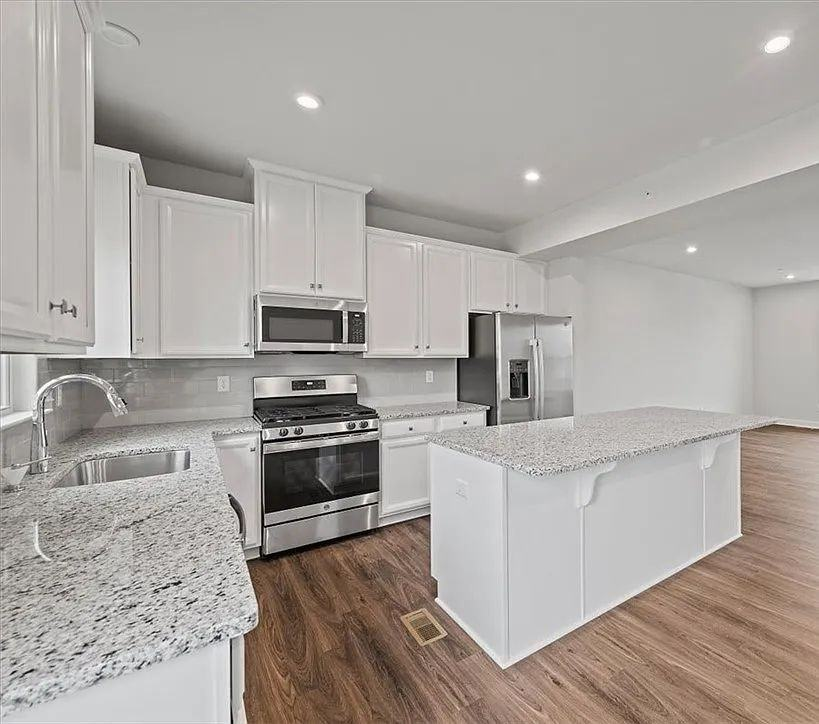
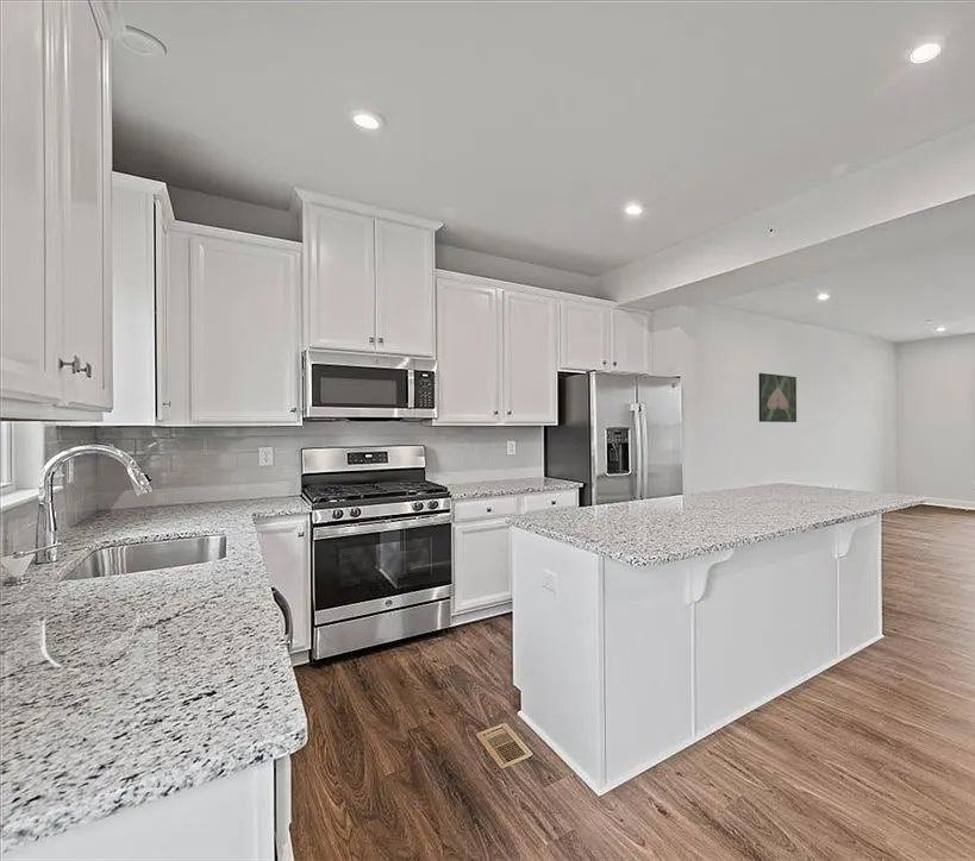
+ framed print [757,372,798,423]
